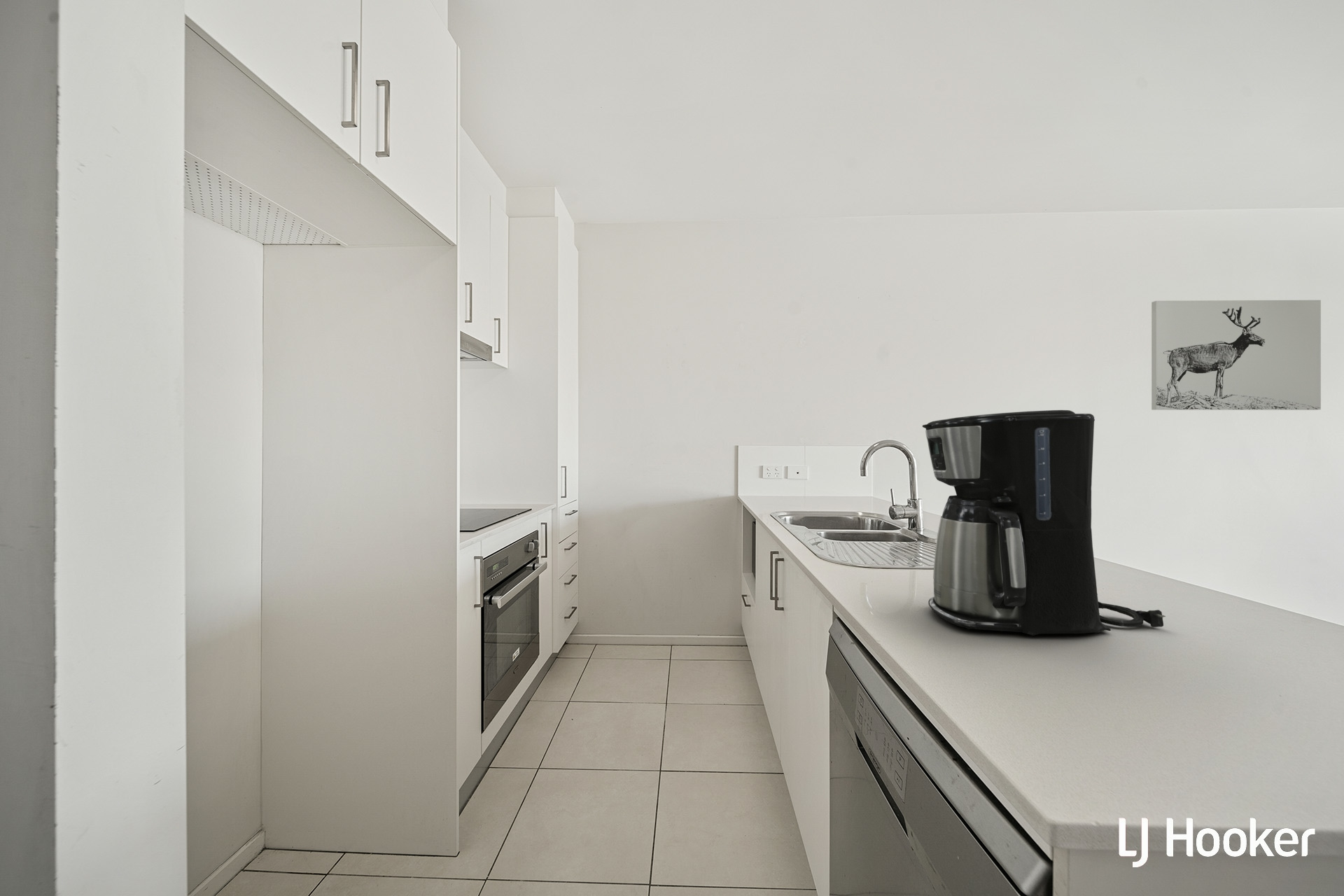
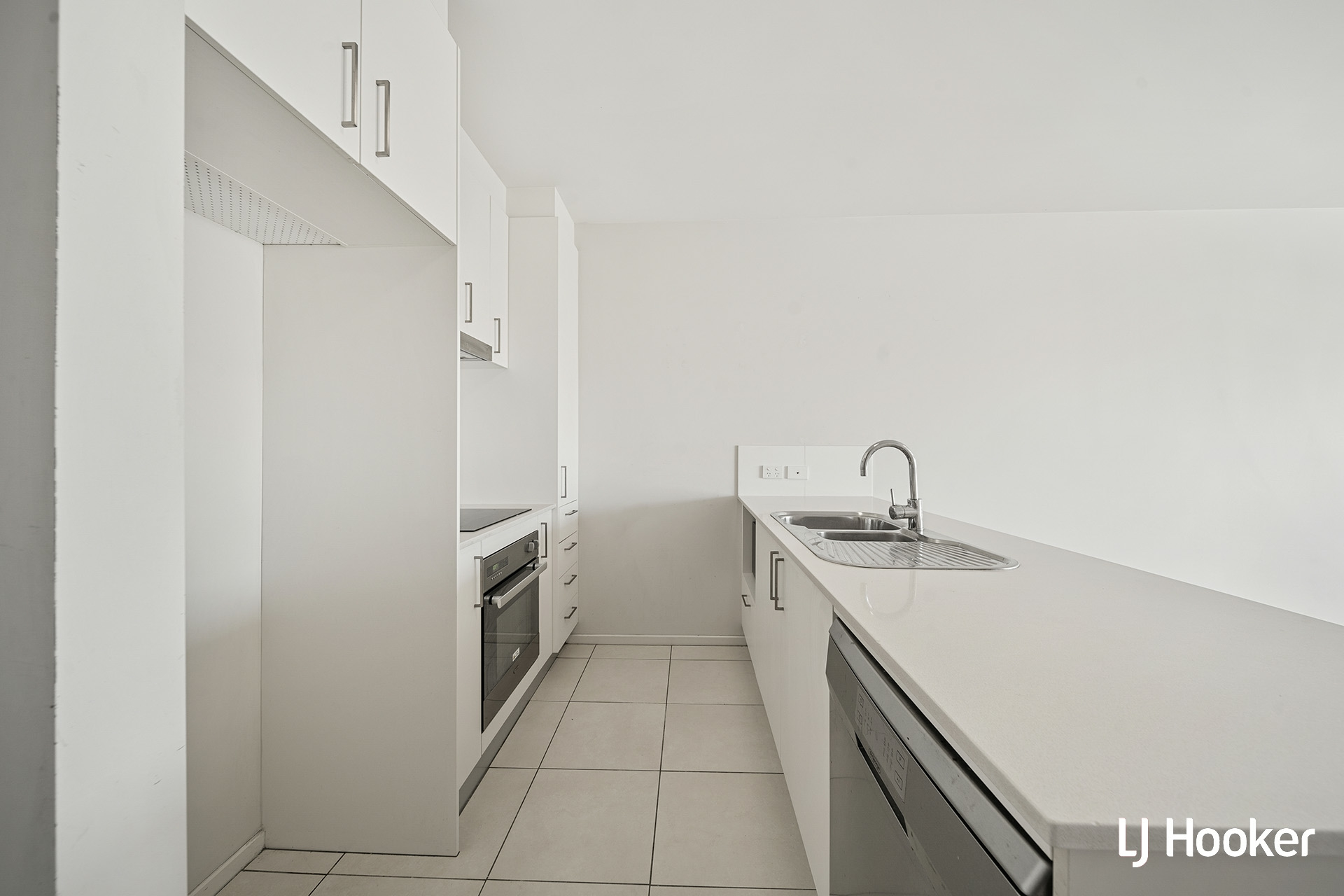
- wall art [1151,300,1322,411]
- coffee maker [922,409,1166,636]
